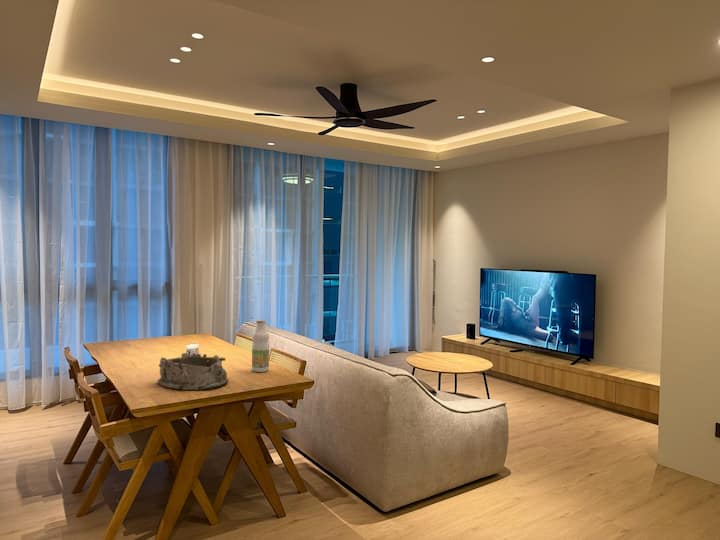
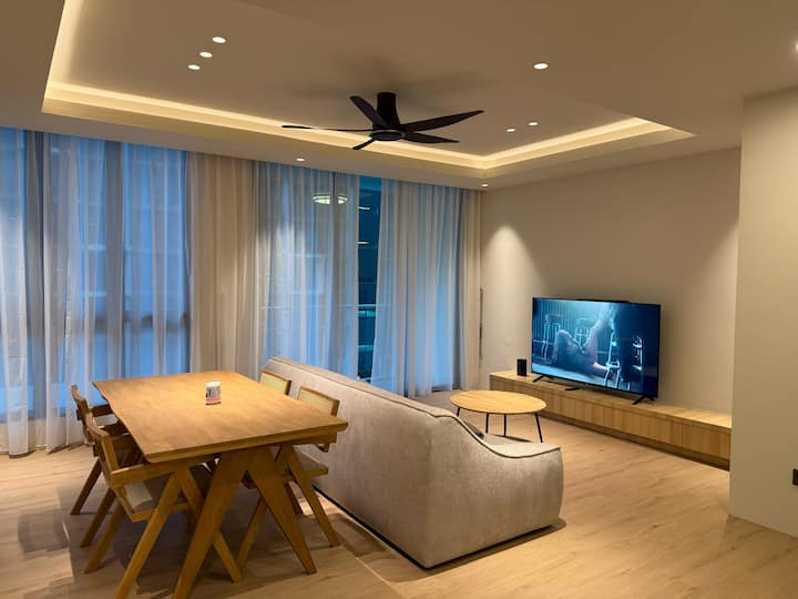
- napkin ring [157,351,229,391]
- bottle [251,319,270,373]
